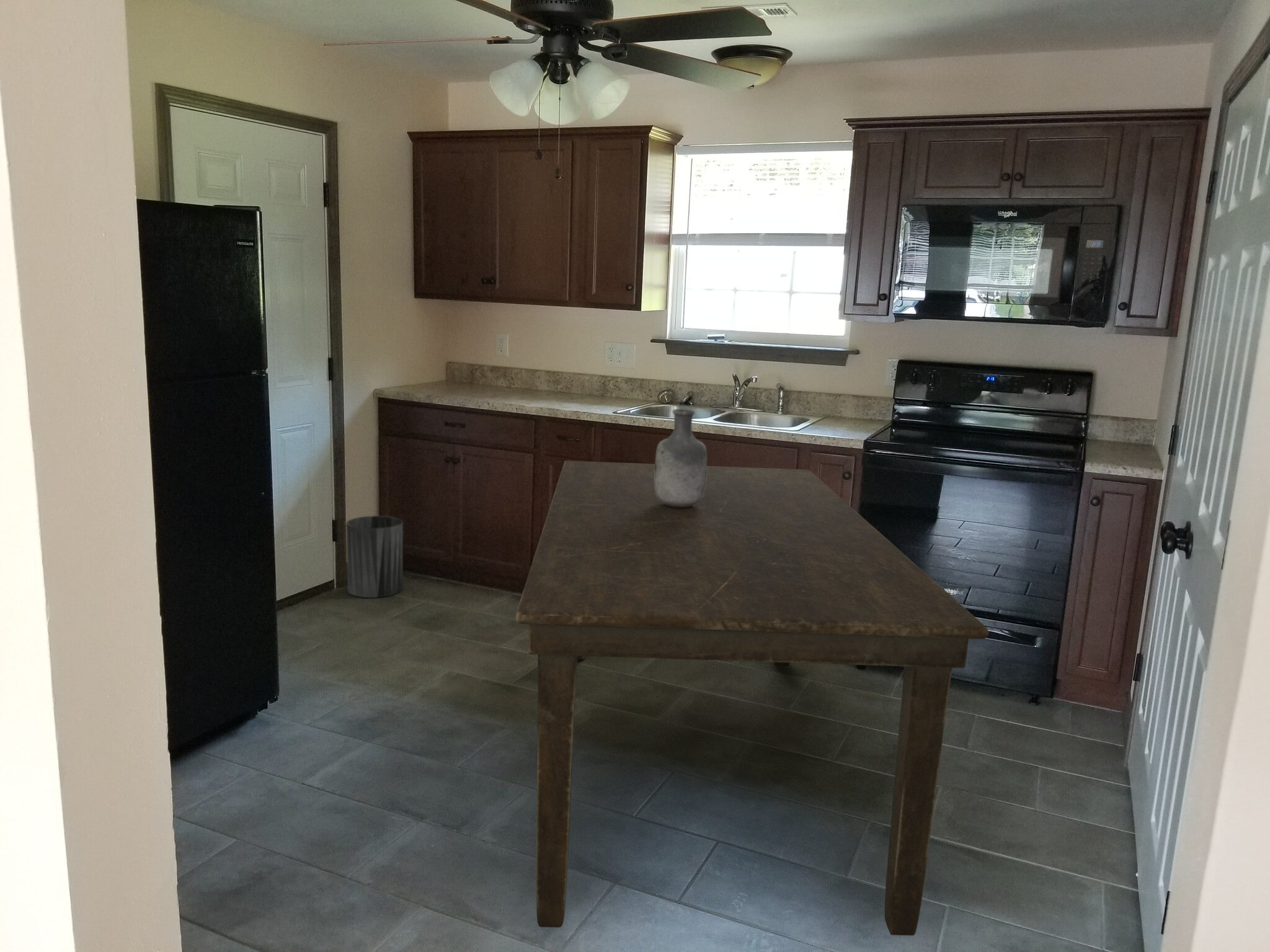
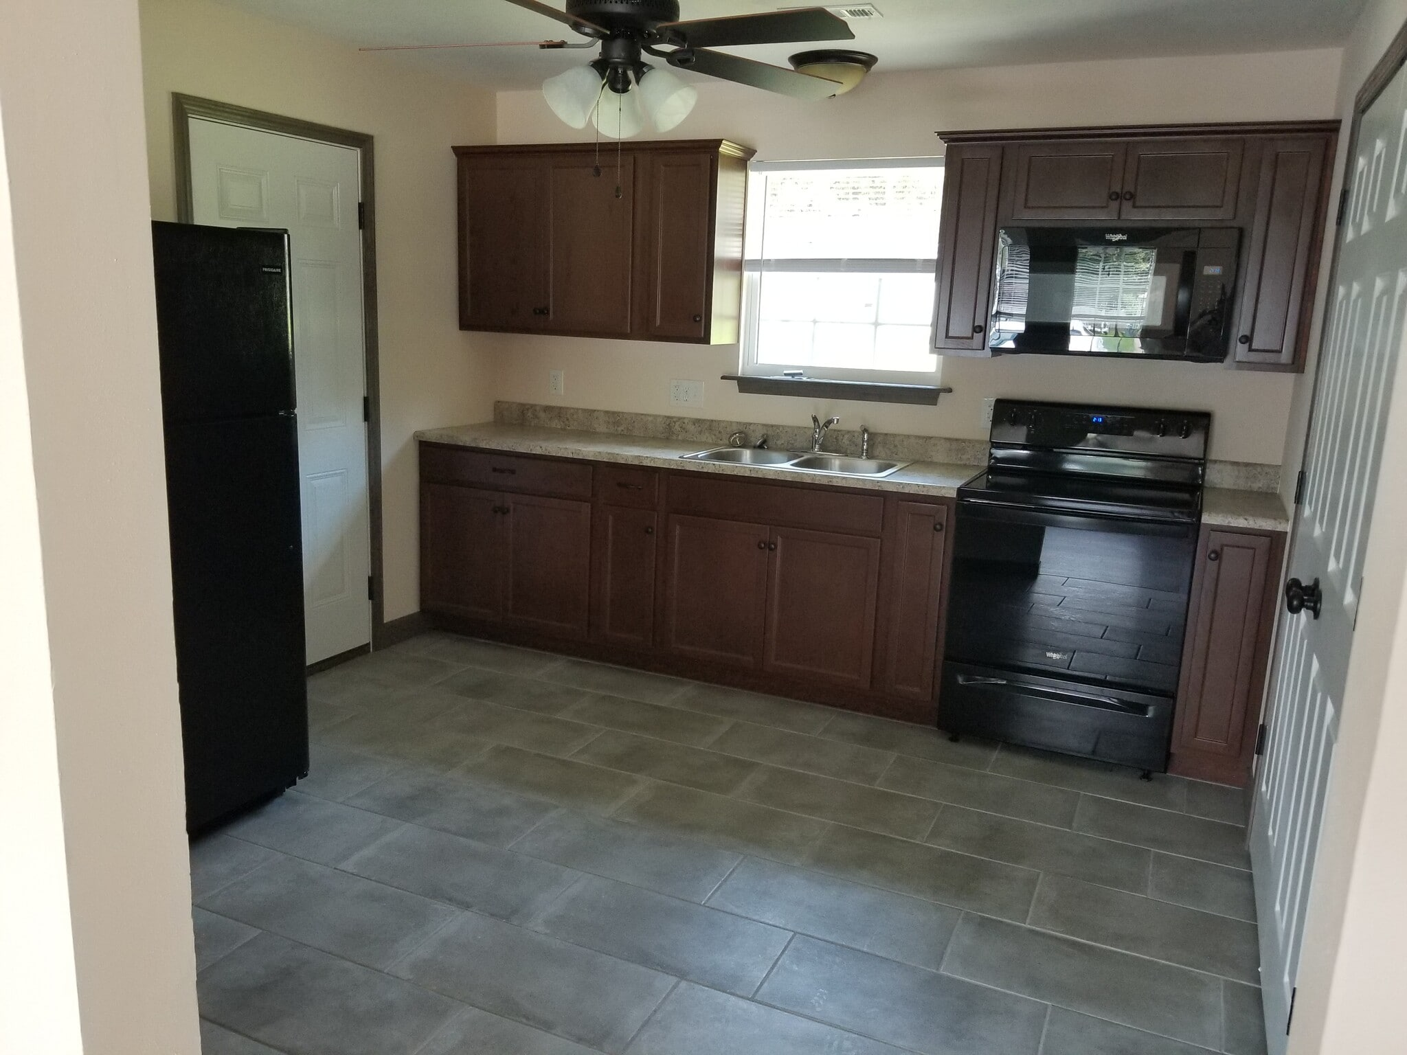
- vase [654,408,708,507]
- dining table [515,460,989,936]
- trash can [345,515,404,598]
